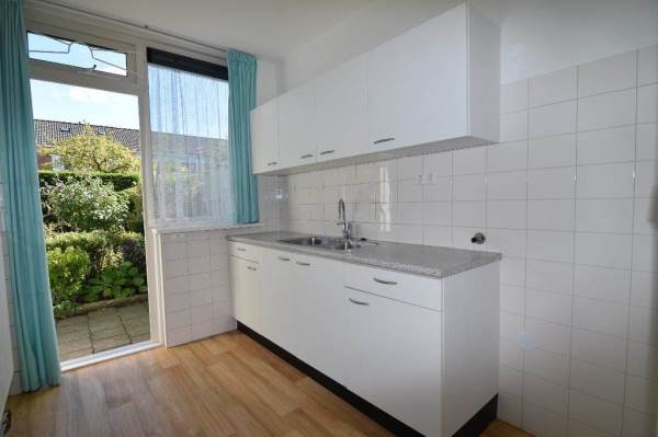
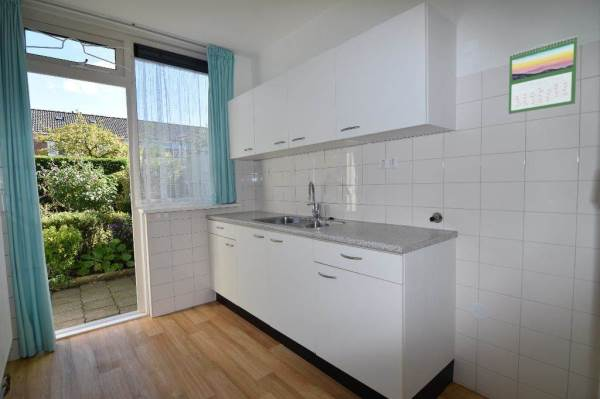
+ calendar [508,35,578,115]
